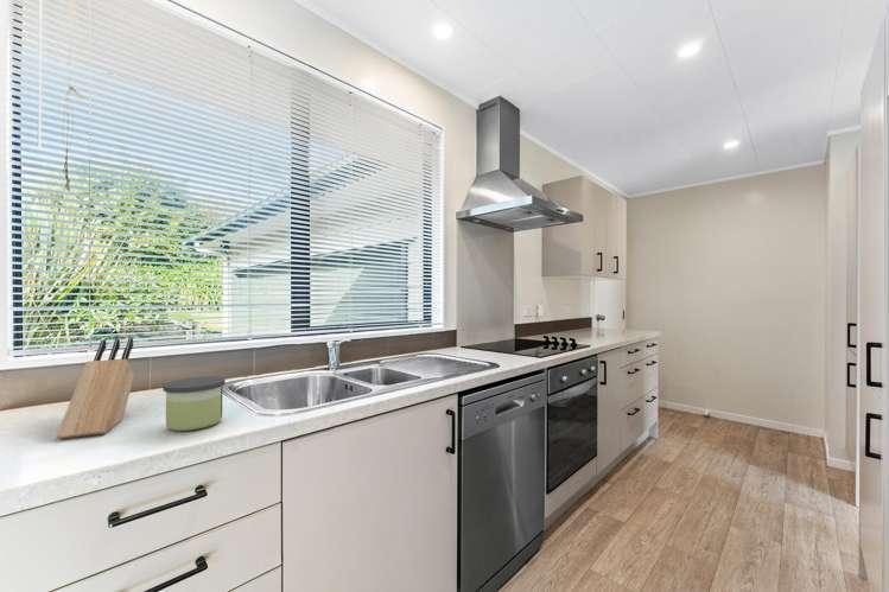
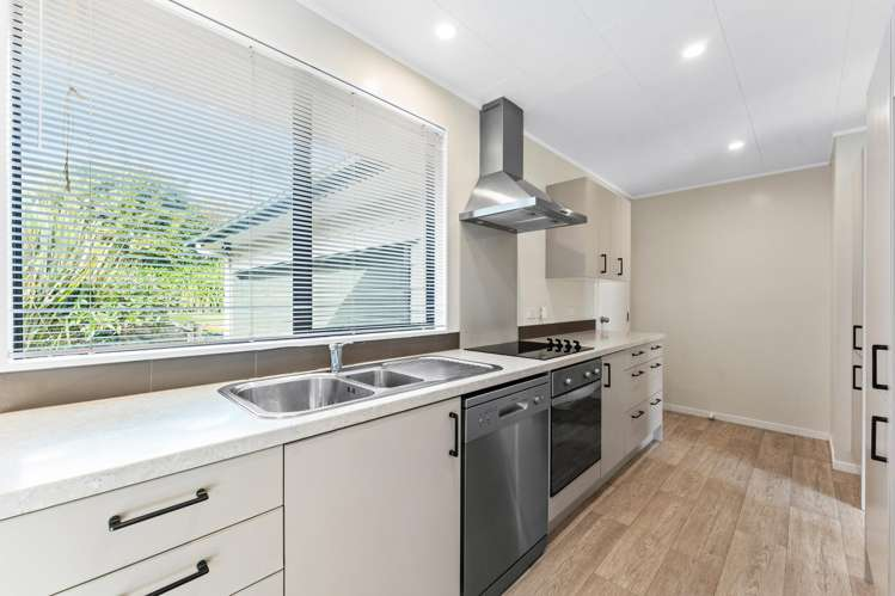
- knife block [55,337,135,440]
- candle [161,375,227,432]
